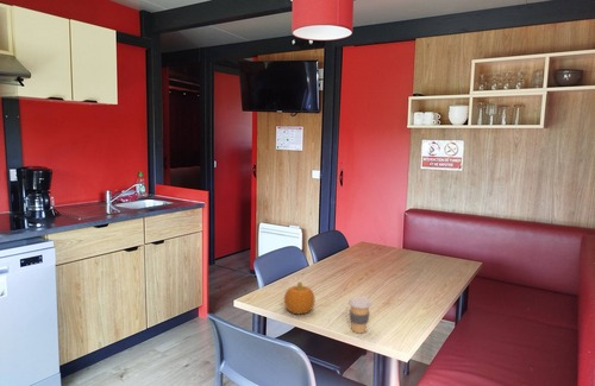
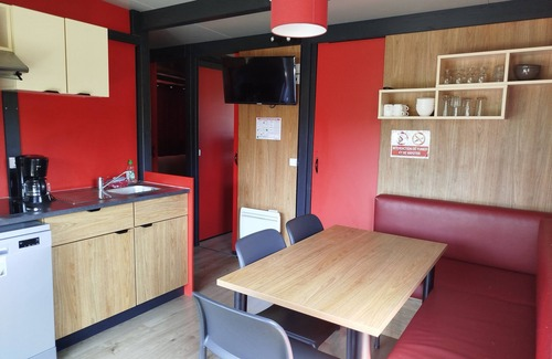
- fruit [283,281,315,315]
- coffee cup [347,296,372,334]
